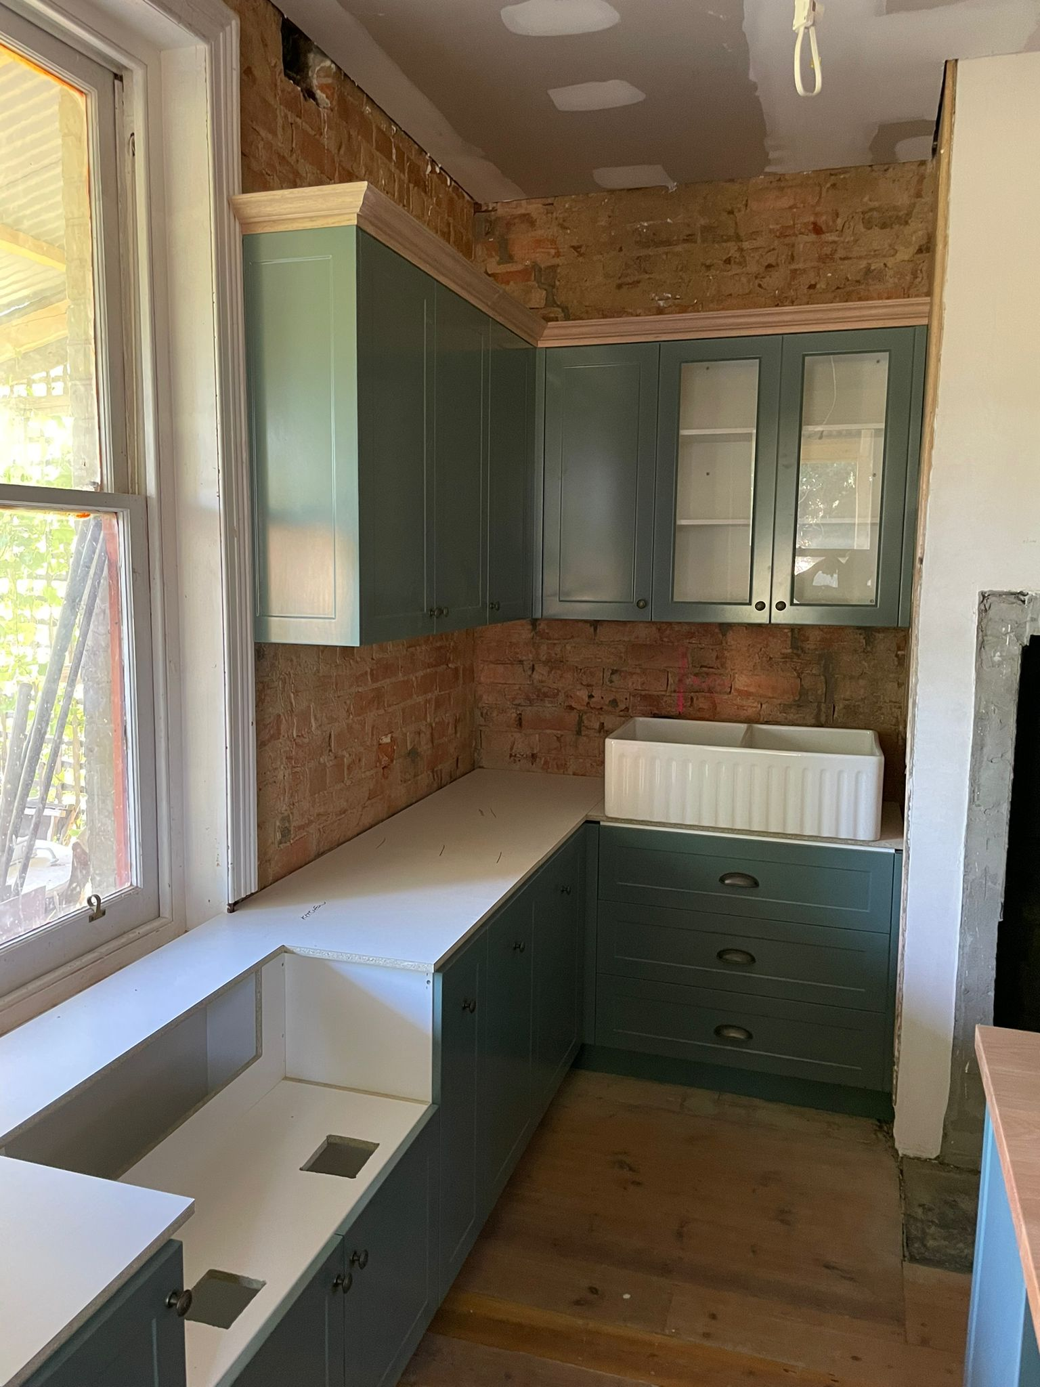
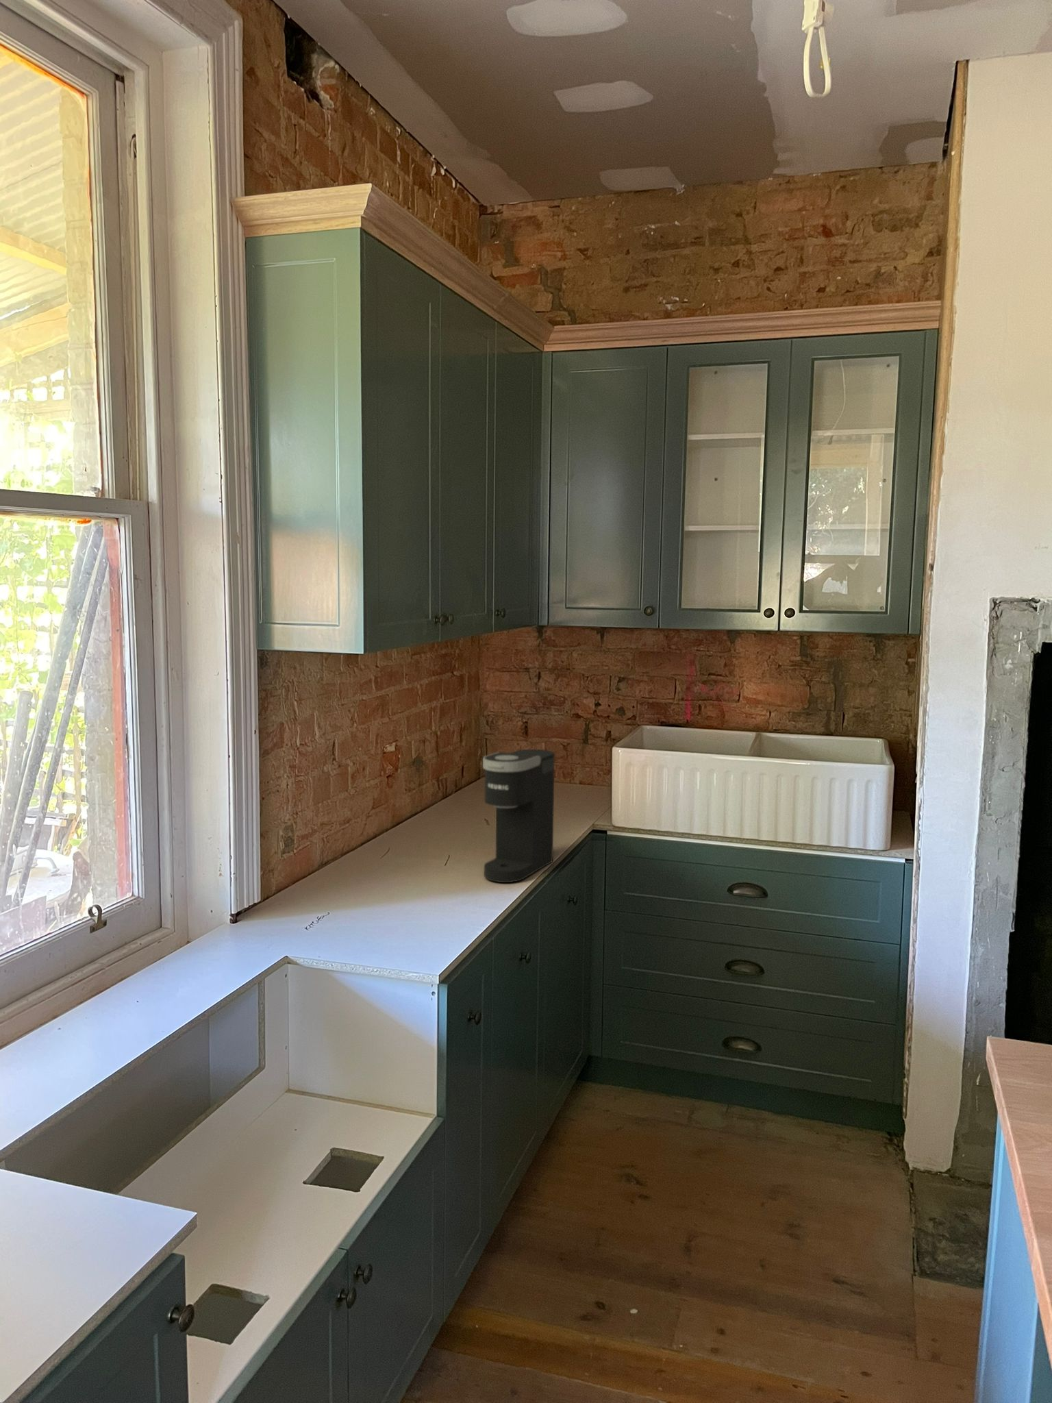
+ coffee maker [482,749,556,883]
